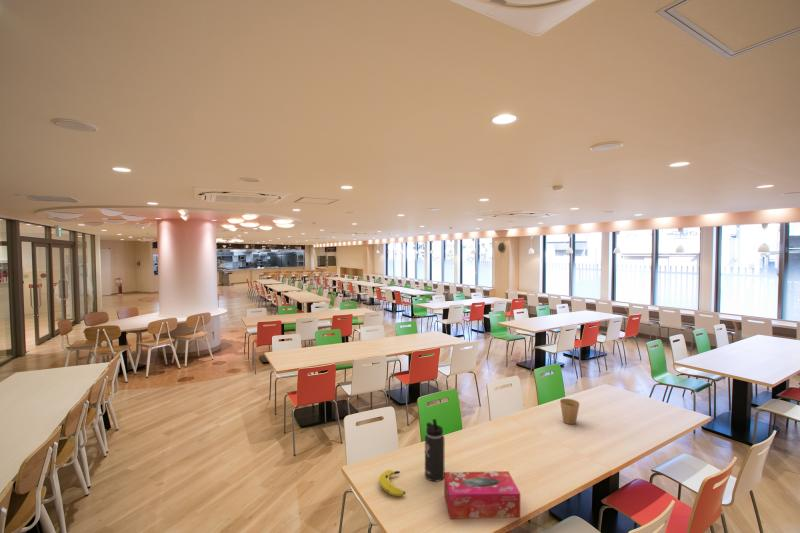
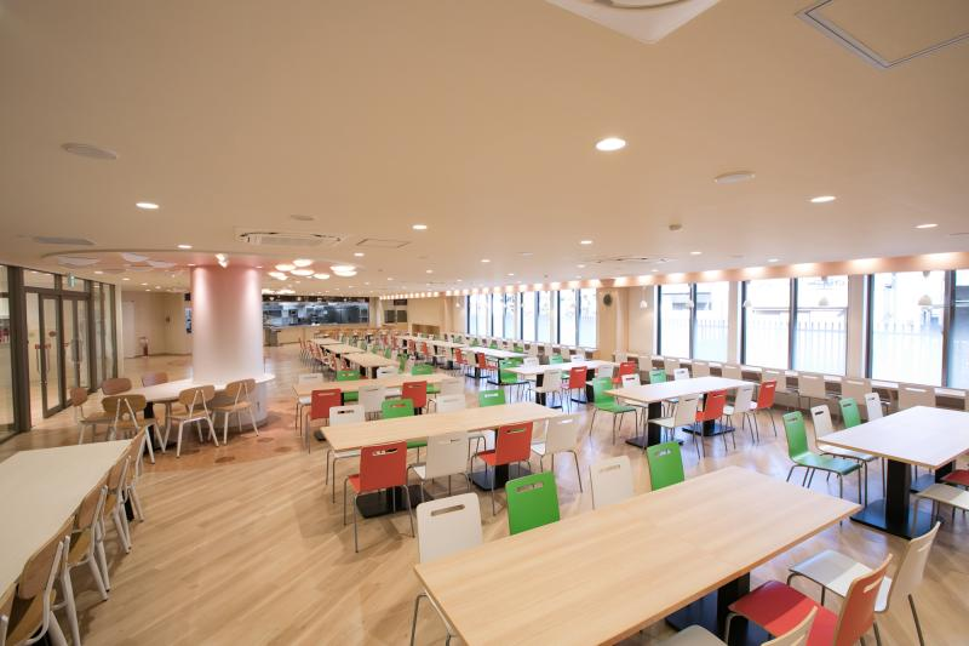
- paper cup [559,398,580,426]
- thermos bottle [424,418,446,483]
- banana [378,469,406,497]
- tissue box [443,470,521,519]
